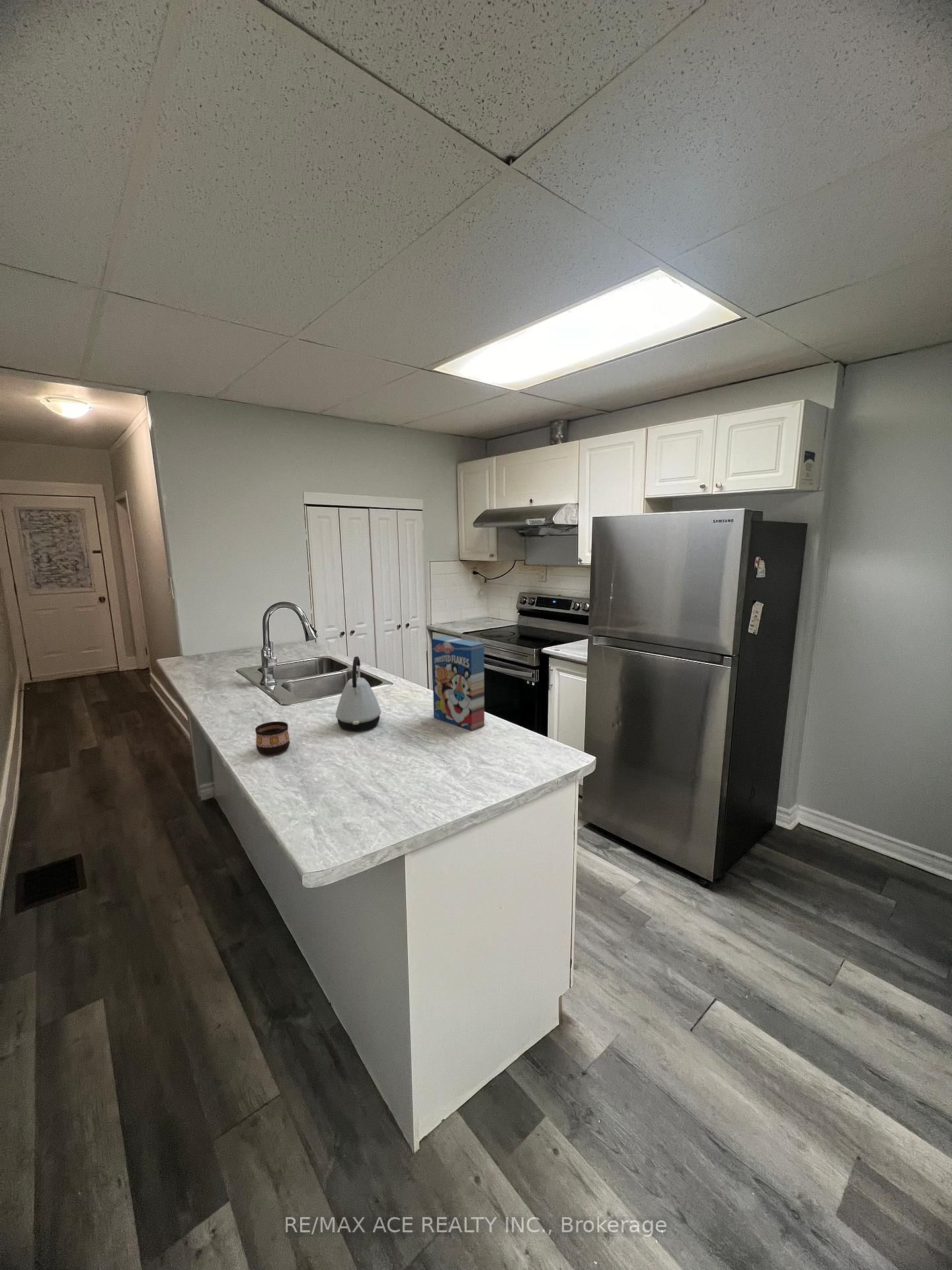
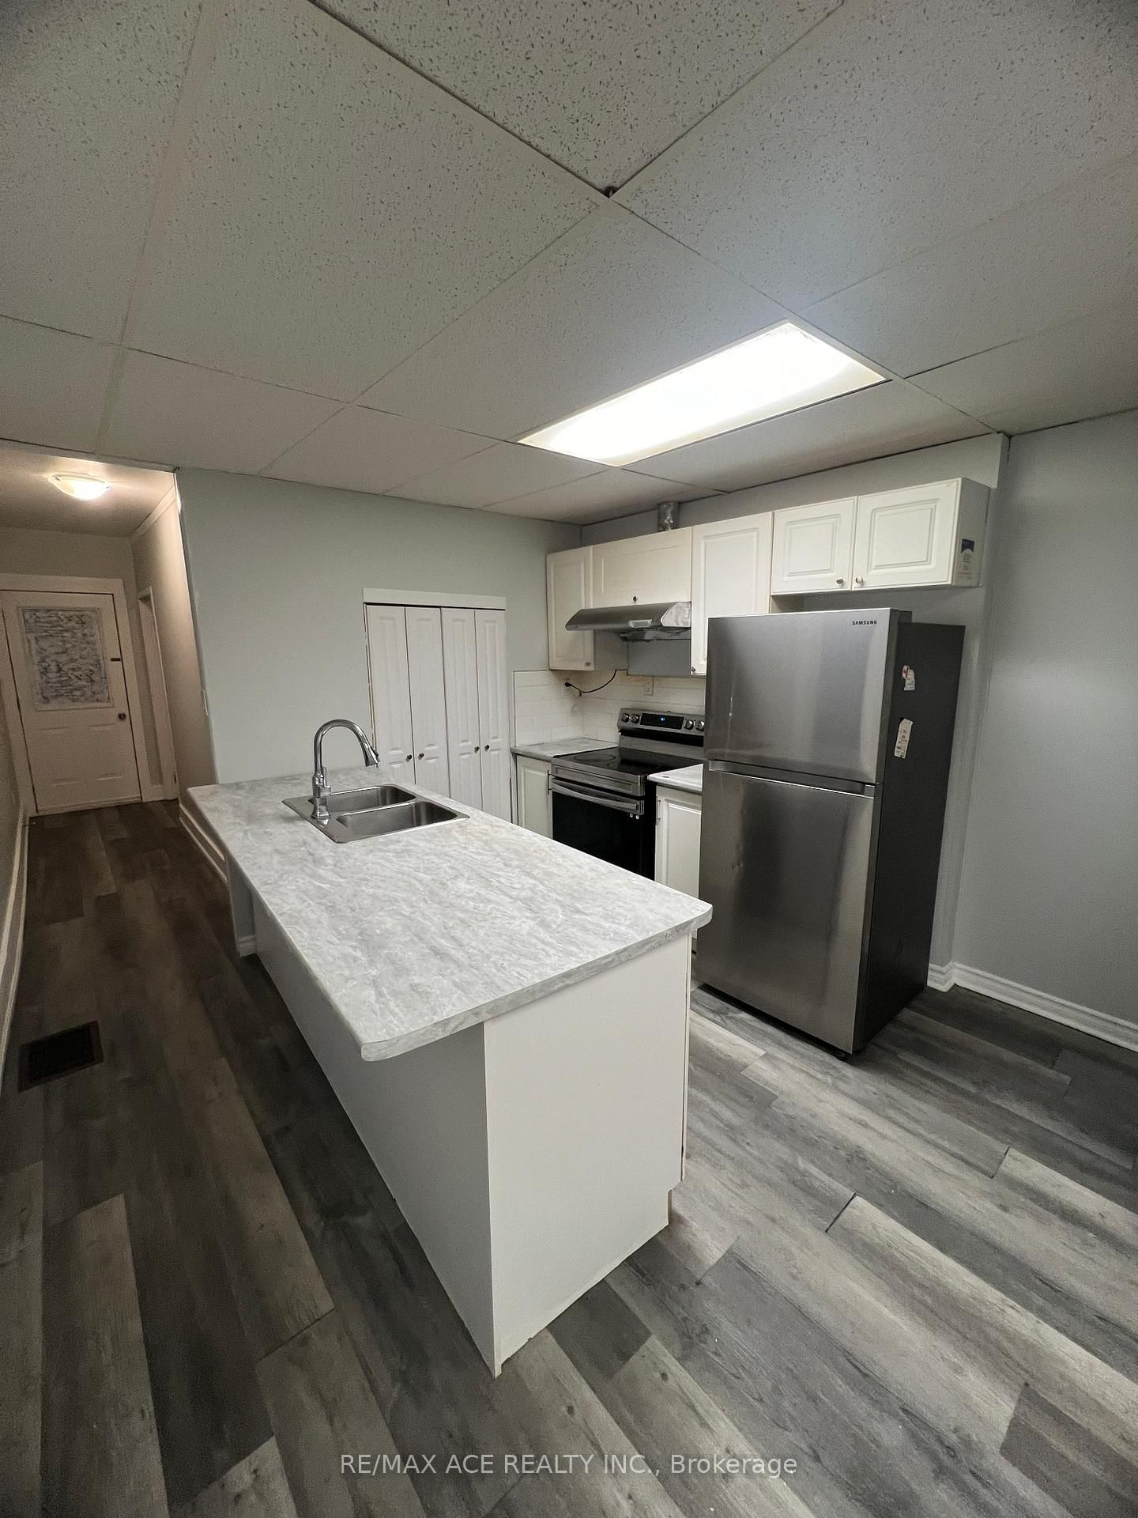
- kettle [335,656,381,731]
- cereal box [432,636,485,731]
- cup [255,721,290,755]
